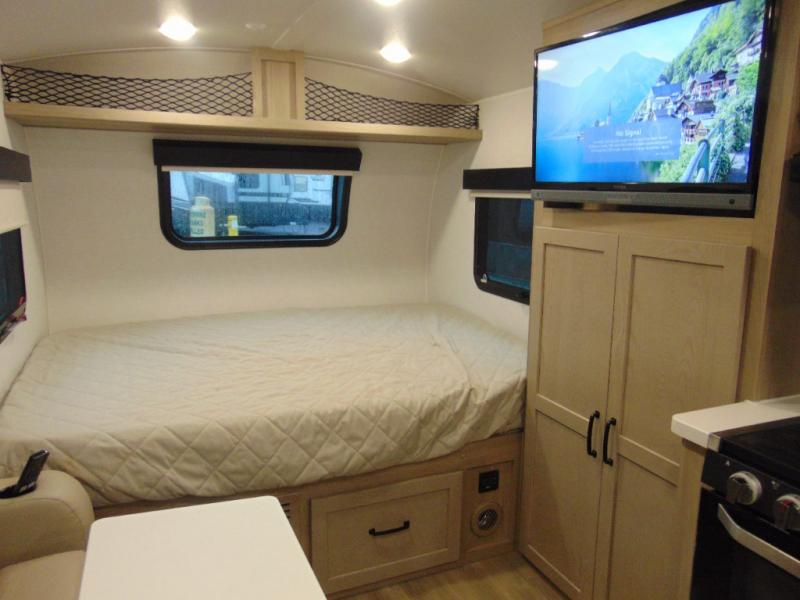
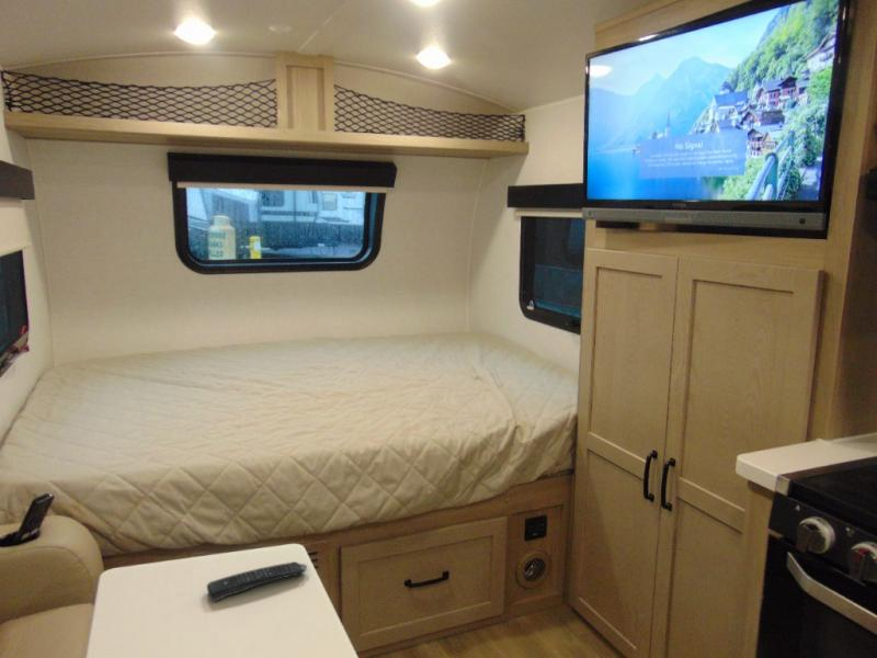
+ remote control [206,560,308,602]
